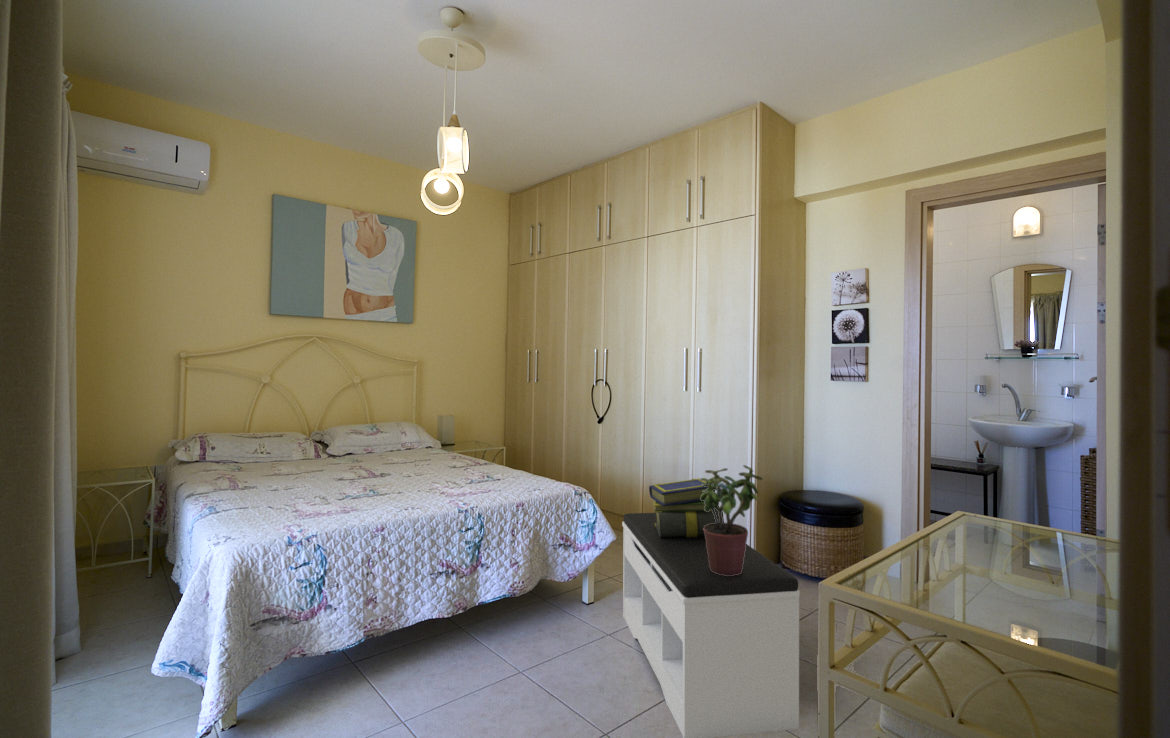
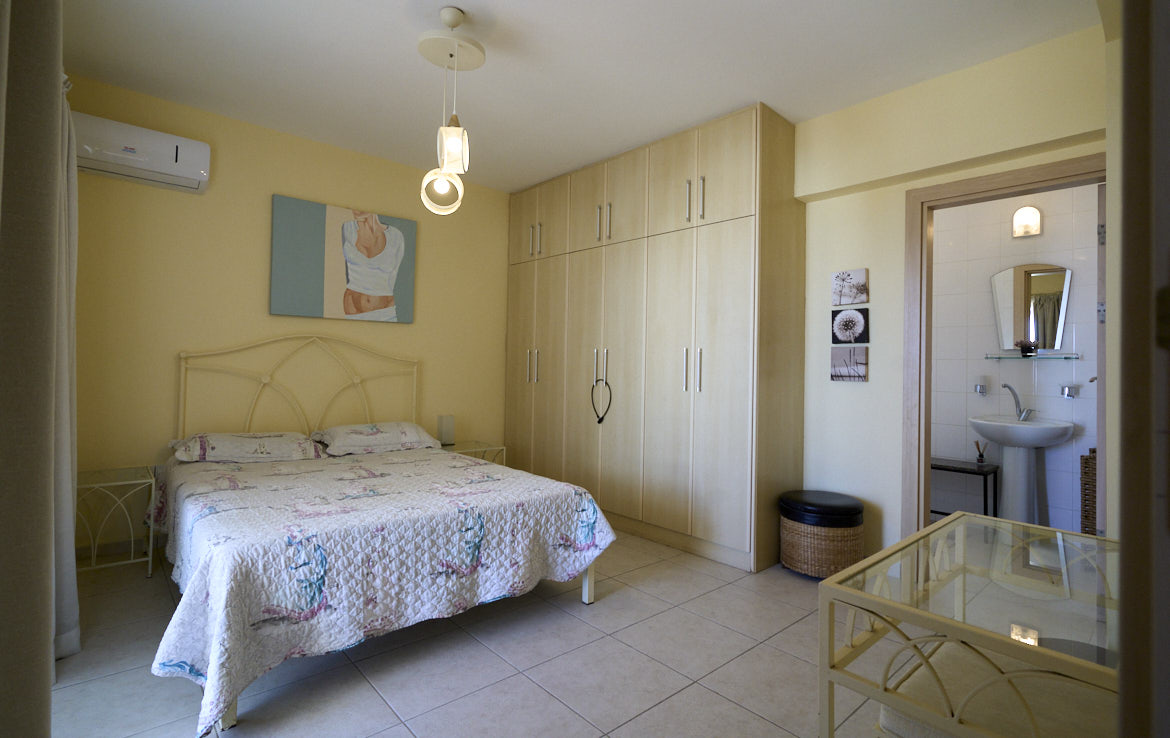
- stack of books [648,478,725,538]
- potted plant [699,464,763,576]
- bench [621,512,801,738]
